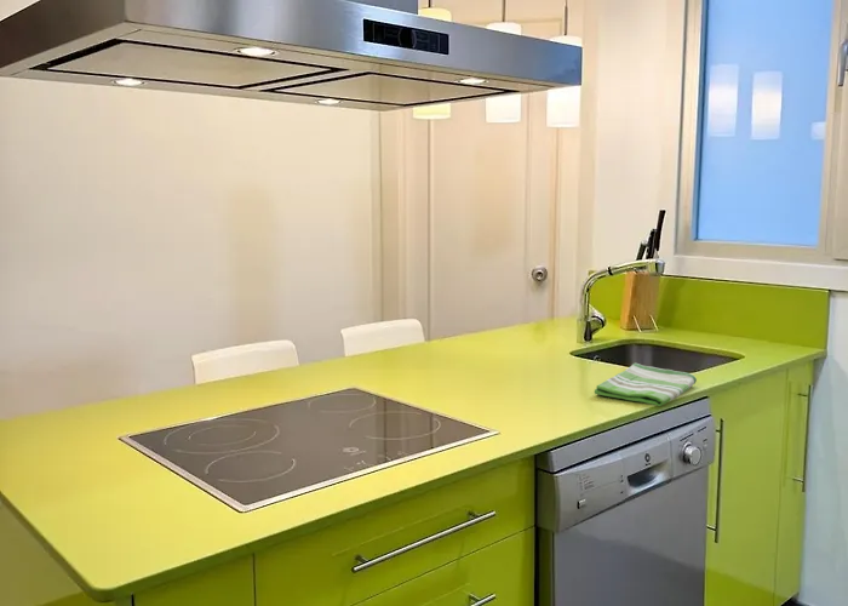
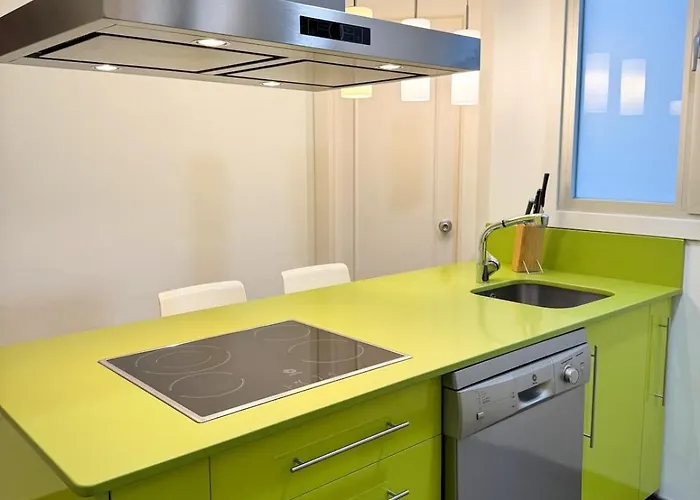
- dish towel [594,362,698,407]
